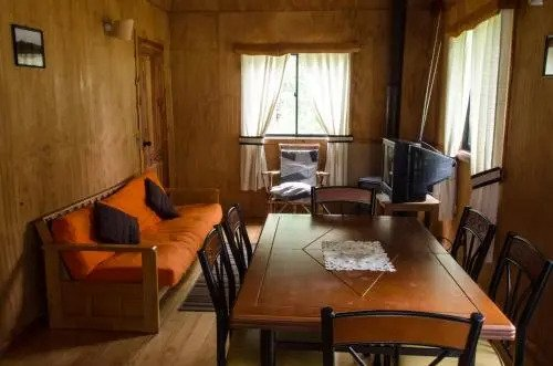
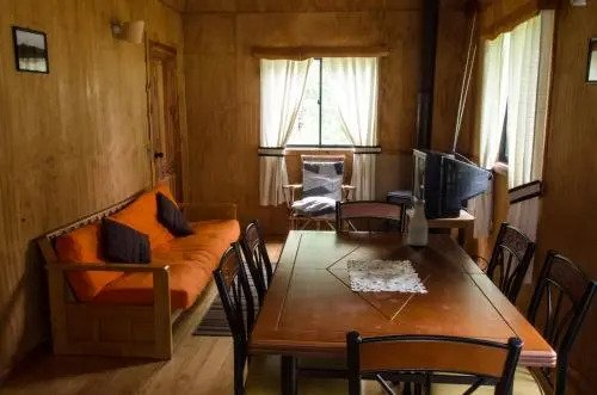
+ bottle [407,198,429,247]
